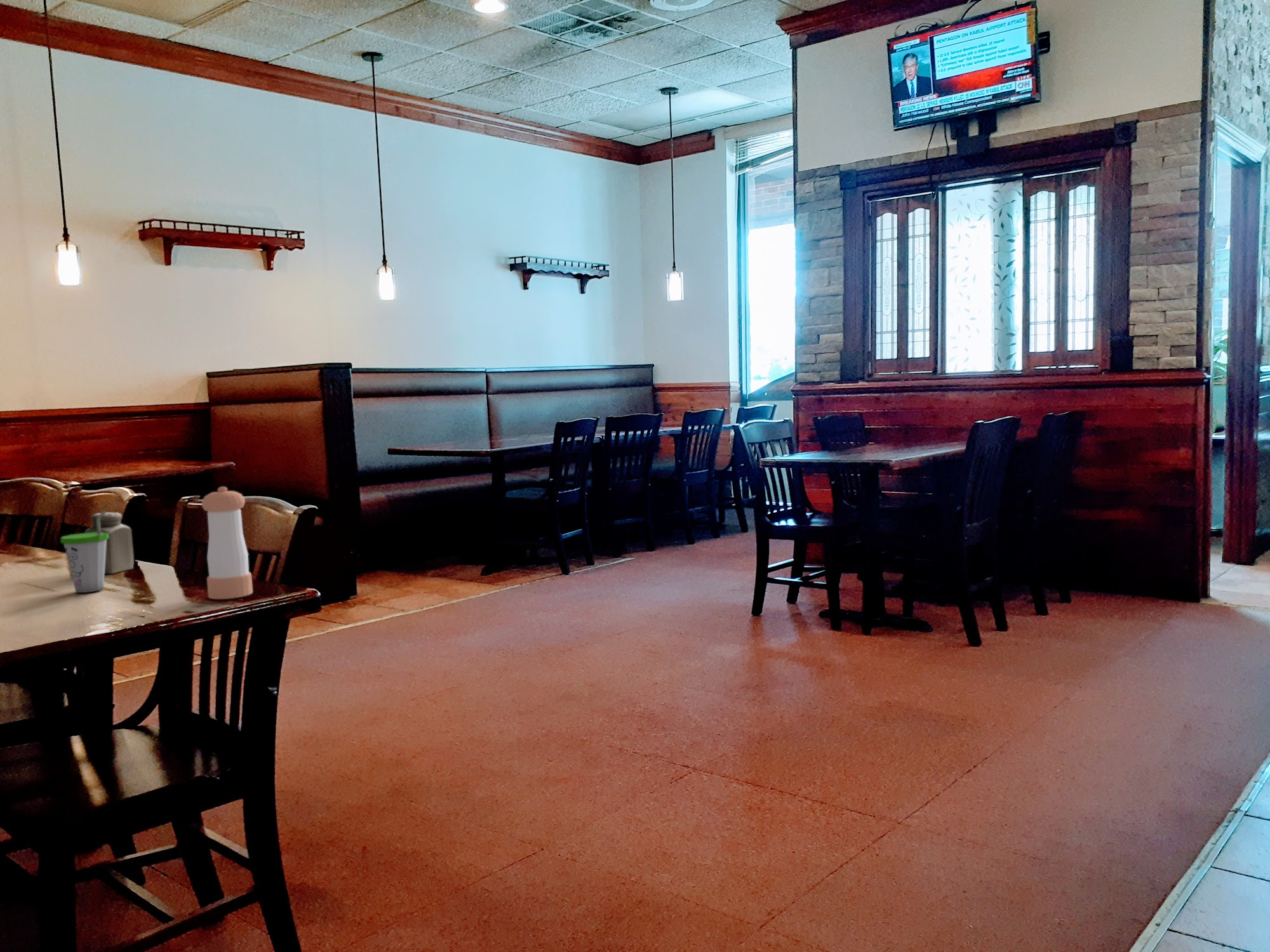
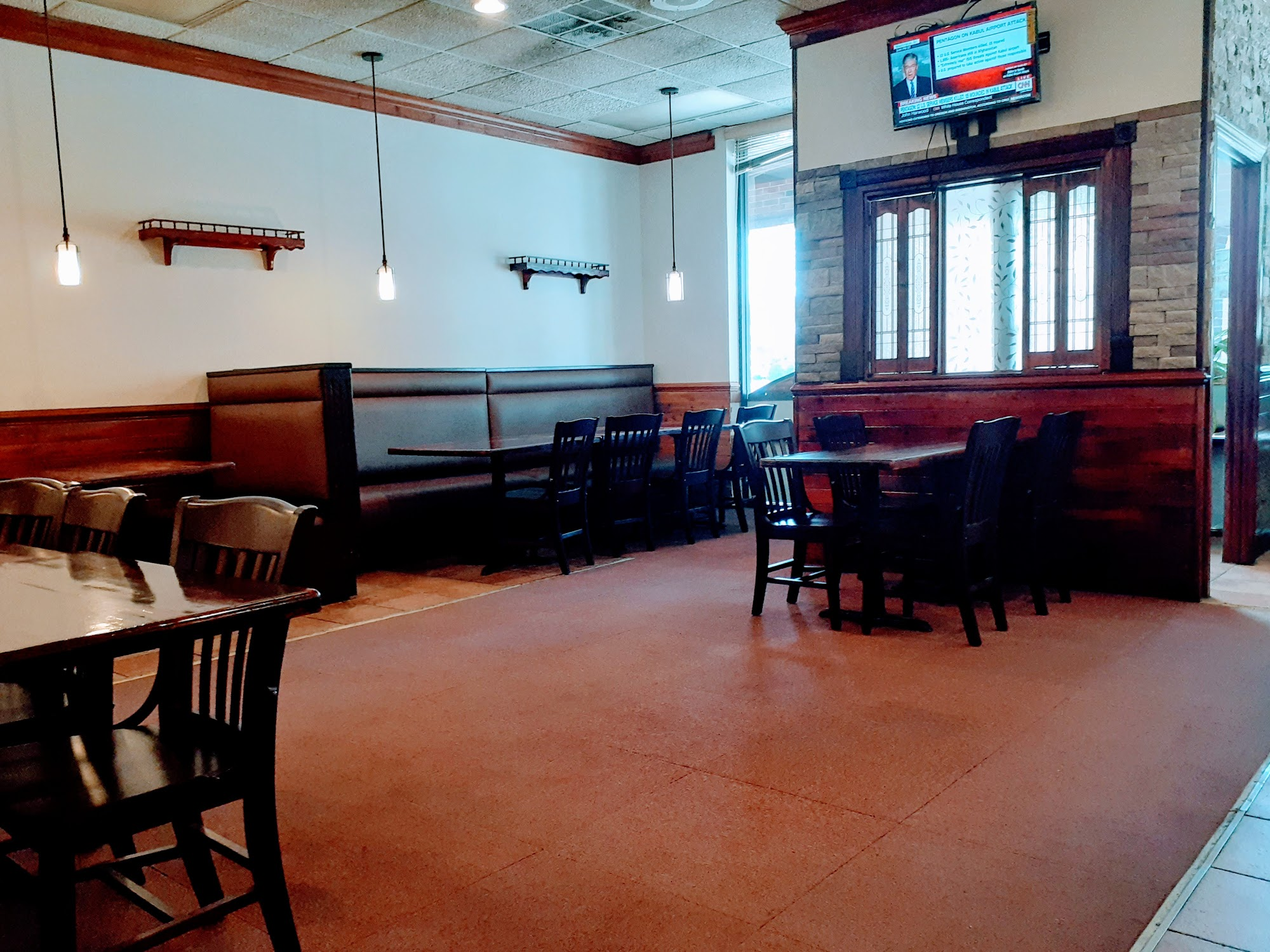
- salt shaker [84,512,134,574]
- pepper shaker [201,486,253,600]
- cup [60,509,109,593]
